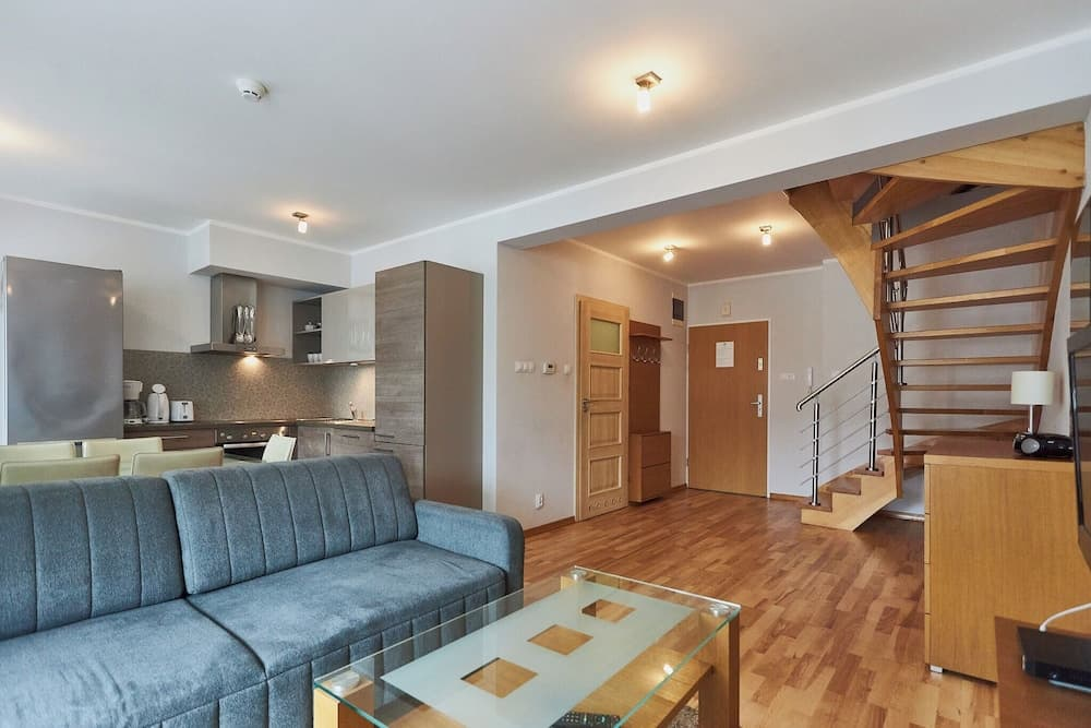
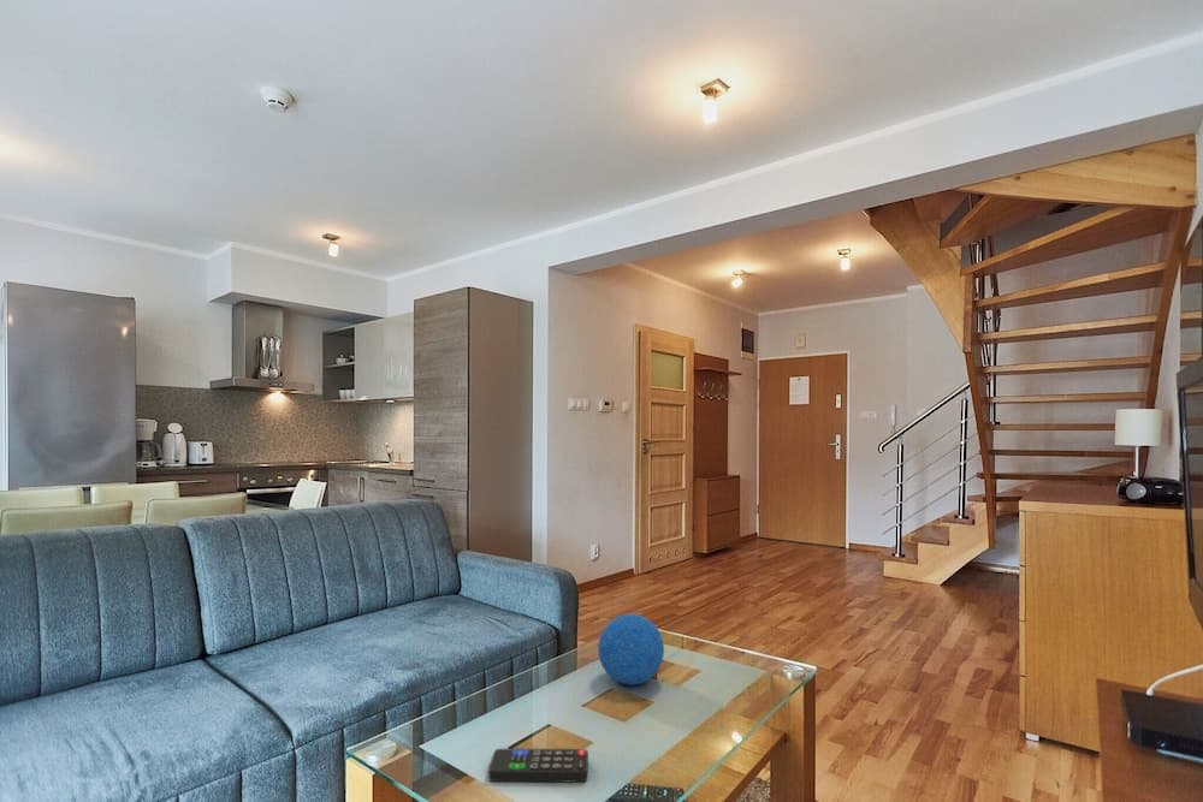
+ remote control [487,748,589,783]
+ decorative ball [597,613,665,687]
